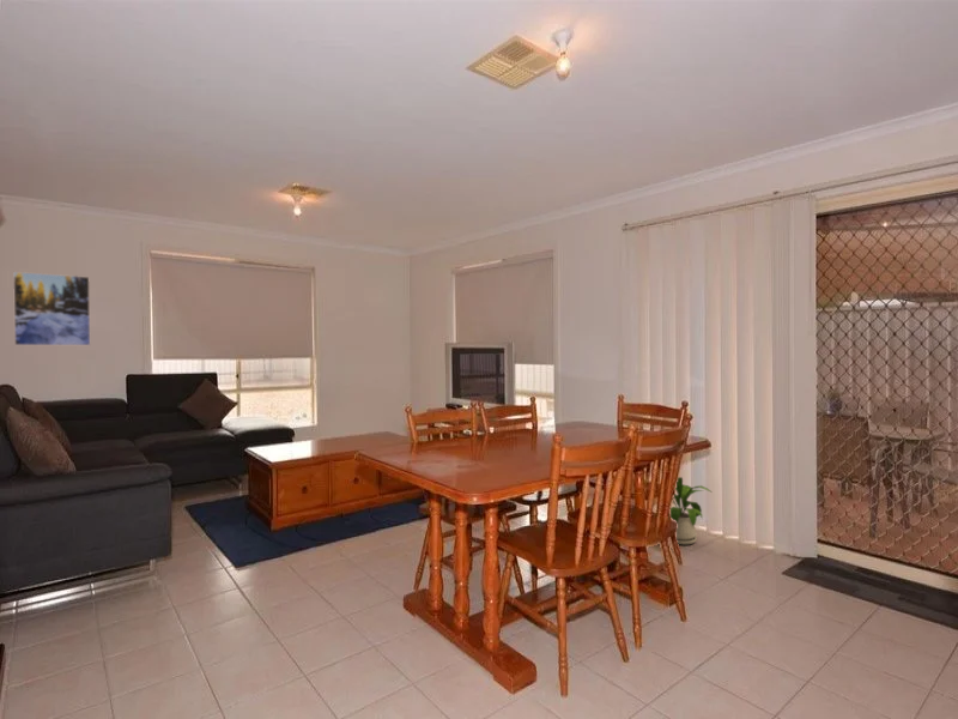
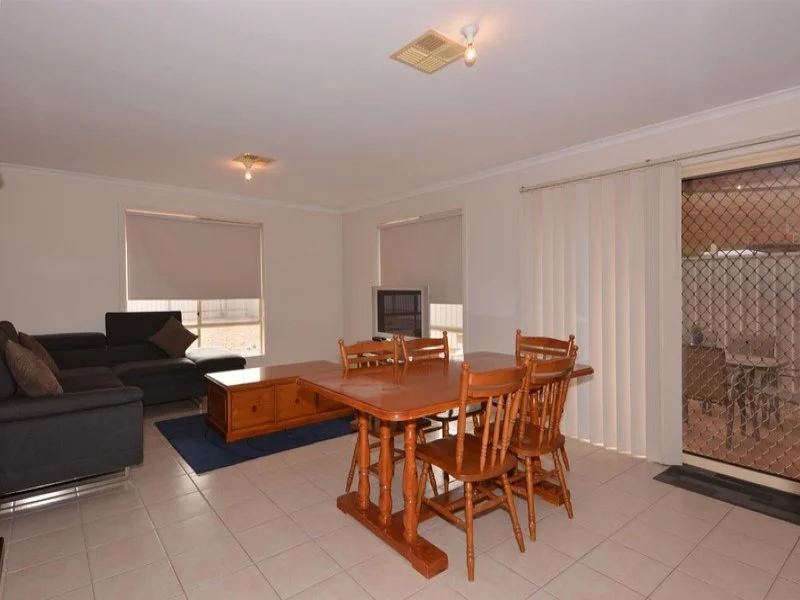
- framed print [12,271,91,346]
- house plant [669,476,711,545]
